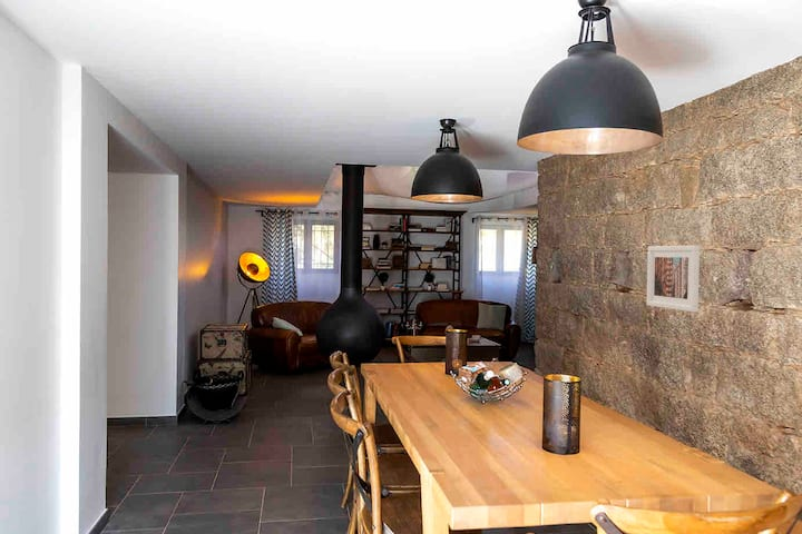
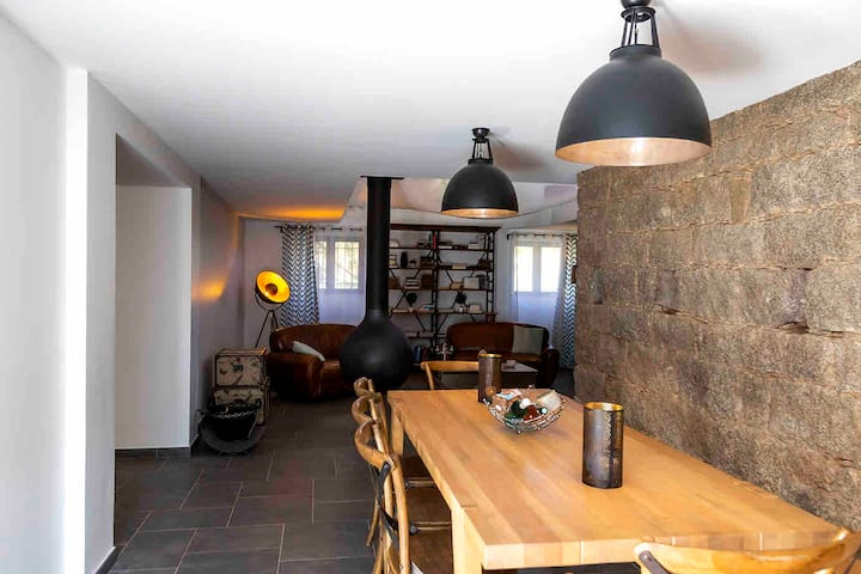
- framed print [646,245,701,313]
